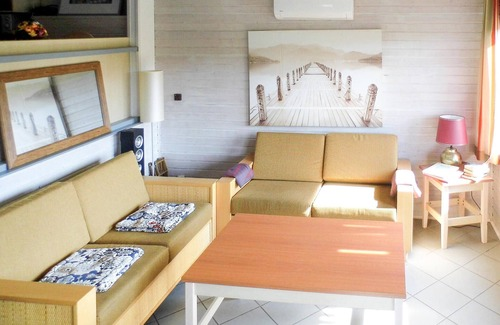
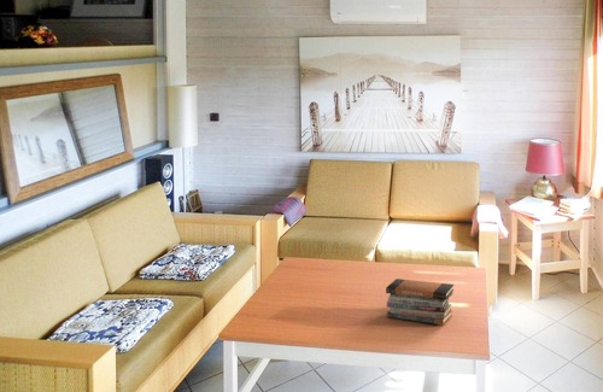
+ book stack [385,277,455,326]
